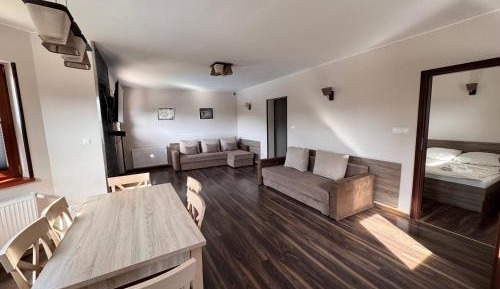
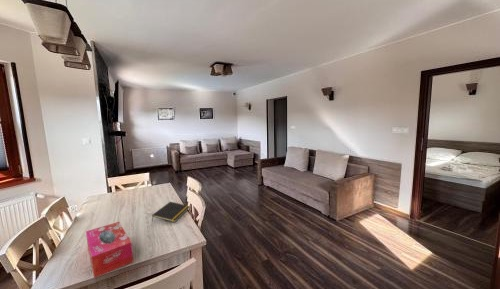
+ tissue box [85,221,134,279]
+ notepad [151,201,191,223]
